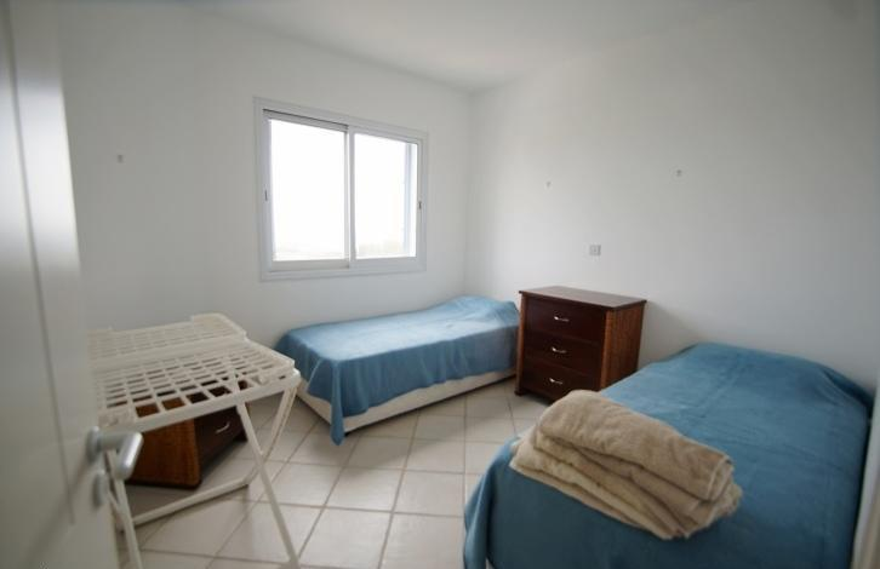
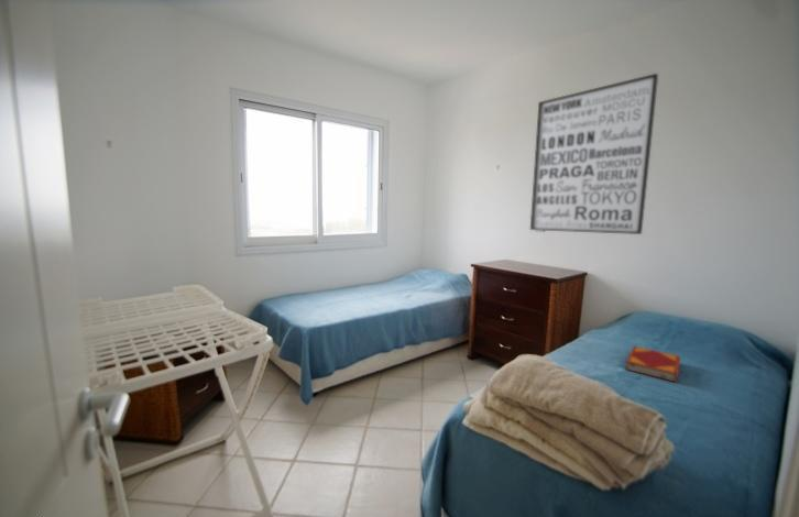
+ wall art [529,73,659,235]
+ hardback book [624,345,681,384]
